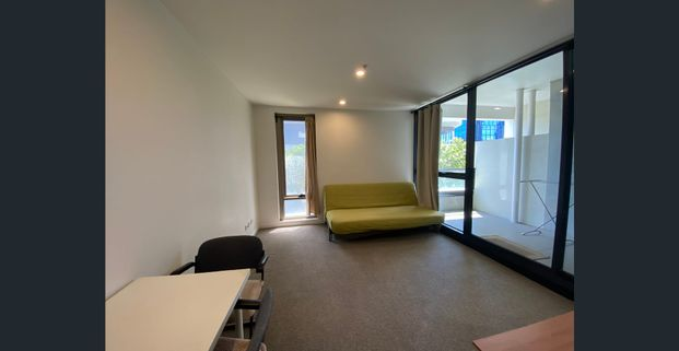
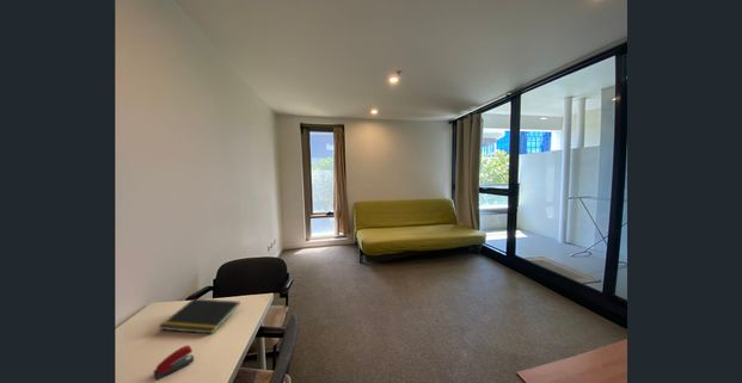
+ stapler [153,345,195,382]
+ notepad [158,297,241,334]
